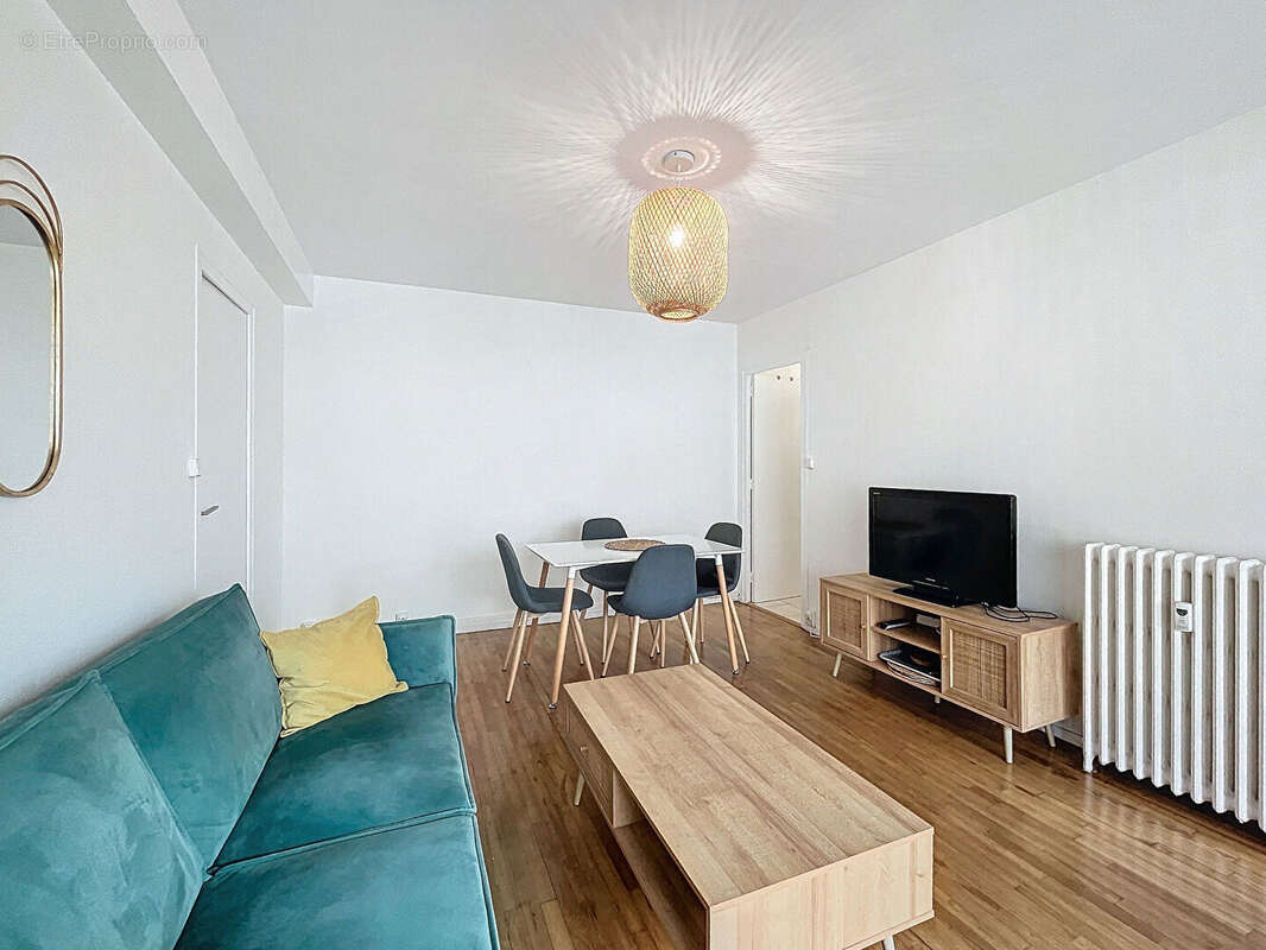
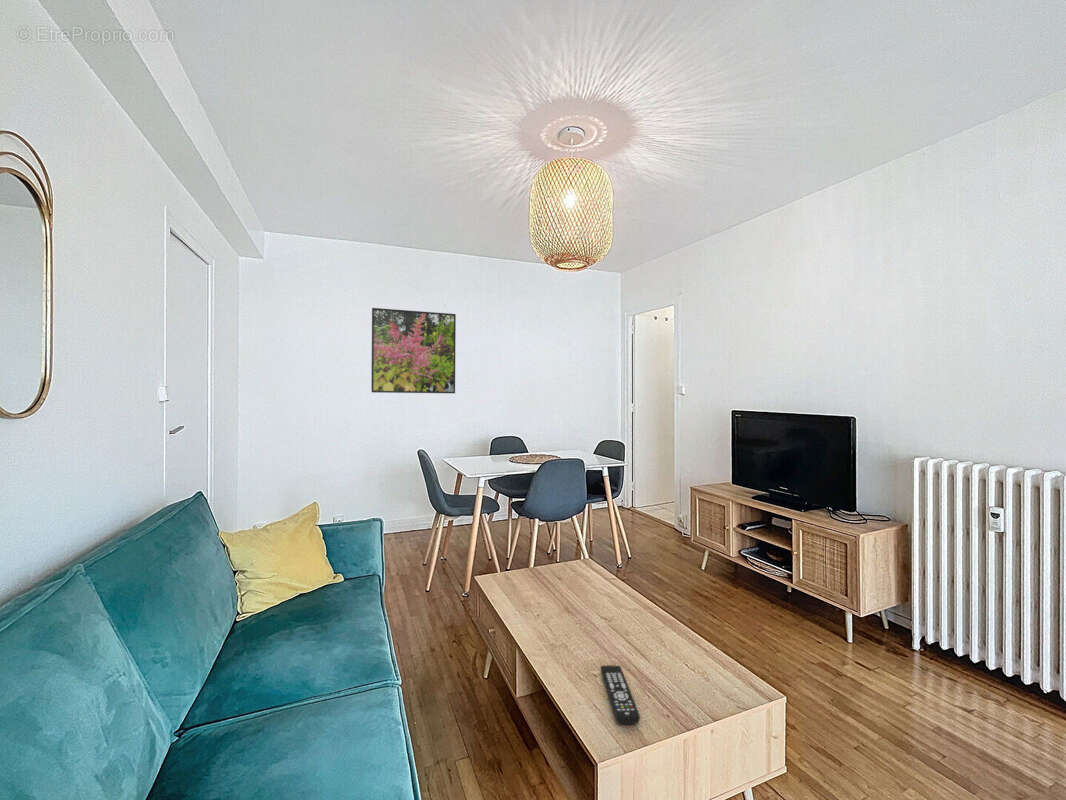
+ remote control [600,665,641,725]
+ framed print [370,307,457,394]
